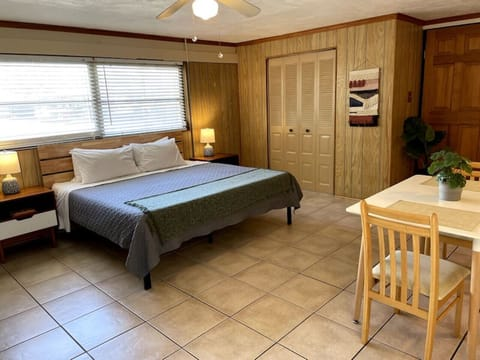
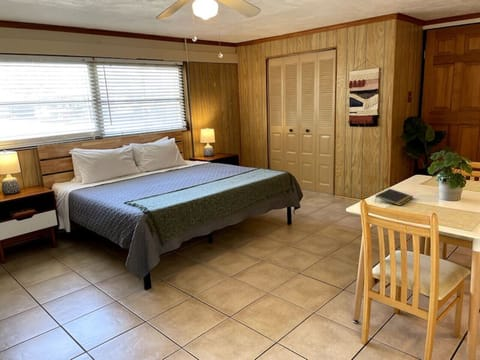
+ notepad [374,188,415,206]
